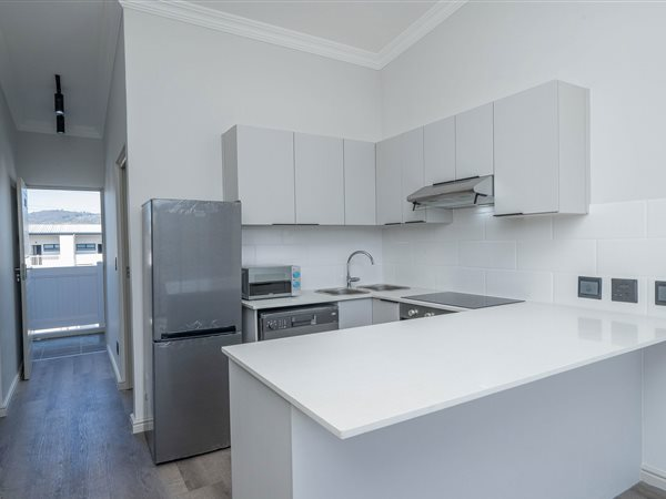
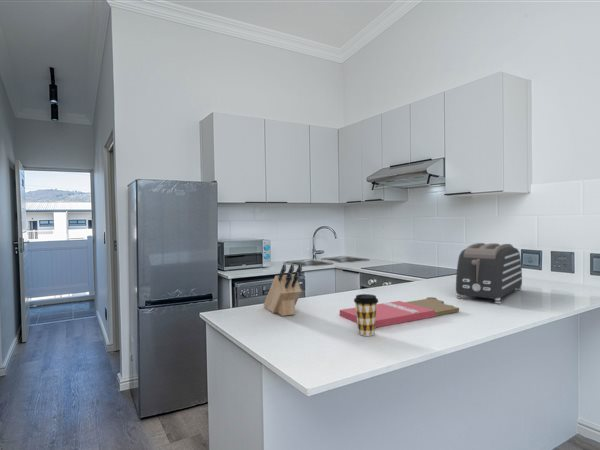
+ cutting board [339,296,460,328]
+ coffee cup [353,293,379,337]
+ knife block [263,263,303,317]
+ toaster [455,242,523,304]
